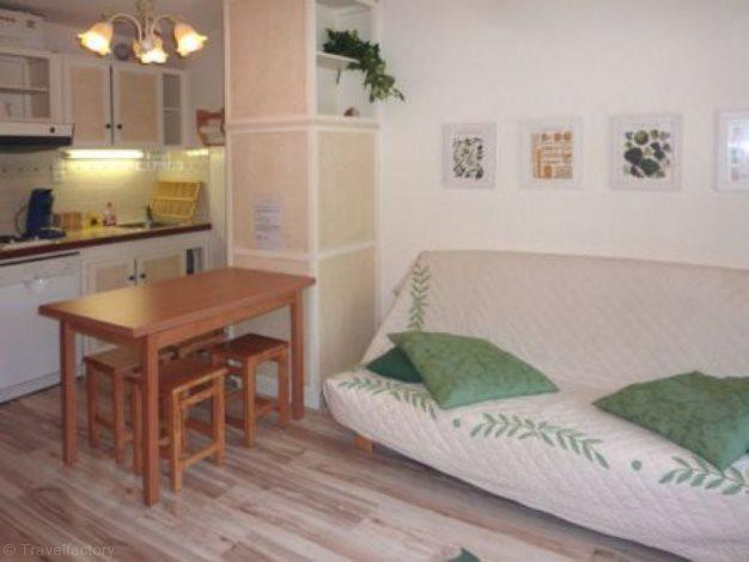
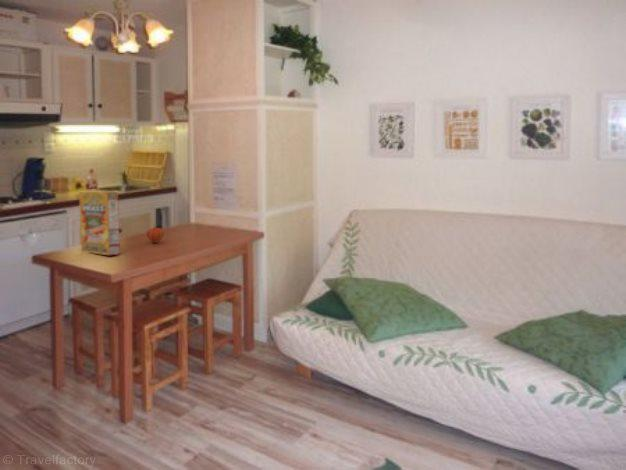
+ fruit [146,225,165,244]
+ cereal box [78,191,121,256]
